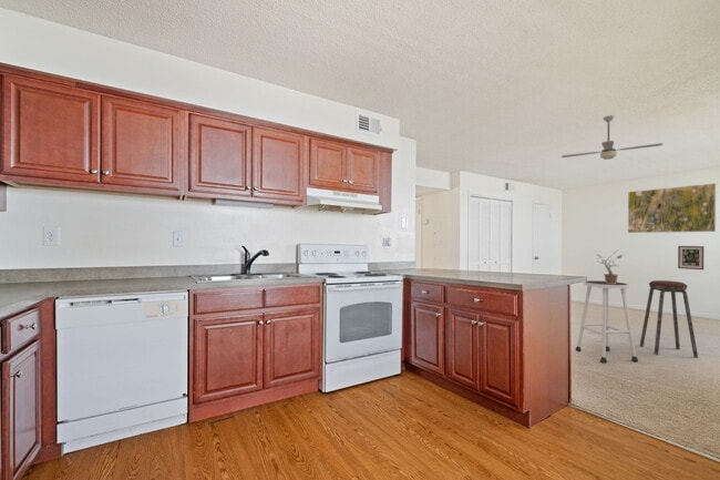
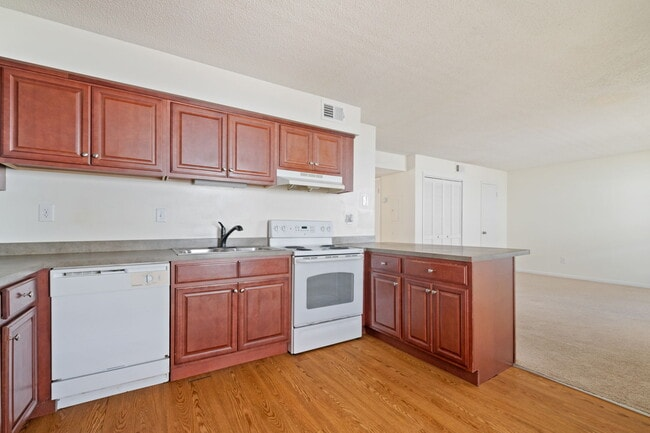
- ceiling fan [560,114,664,161]
- stool [575,279,639,364]
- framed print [627,182,717,234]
- potted plant [596,251,624,284]
- wall art [677,245,704,270]
- music stool [639,279,699,359]
